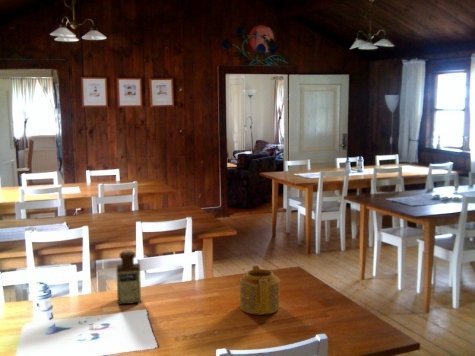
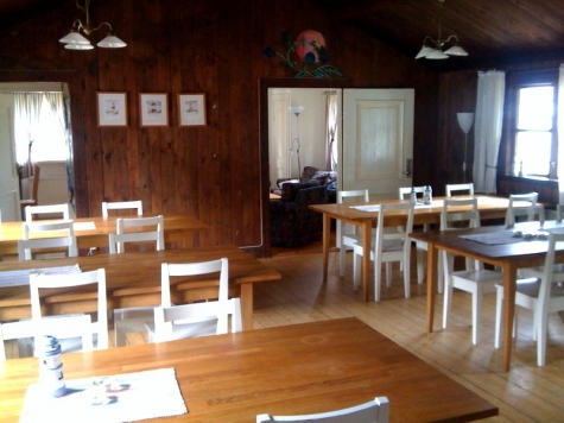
- bottle [116,249,142,305]
- teapot [239,264,280,316]
